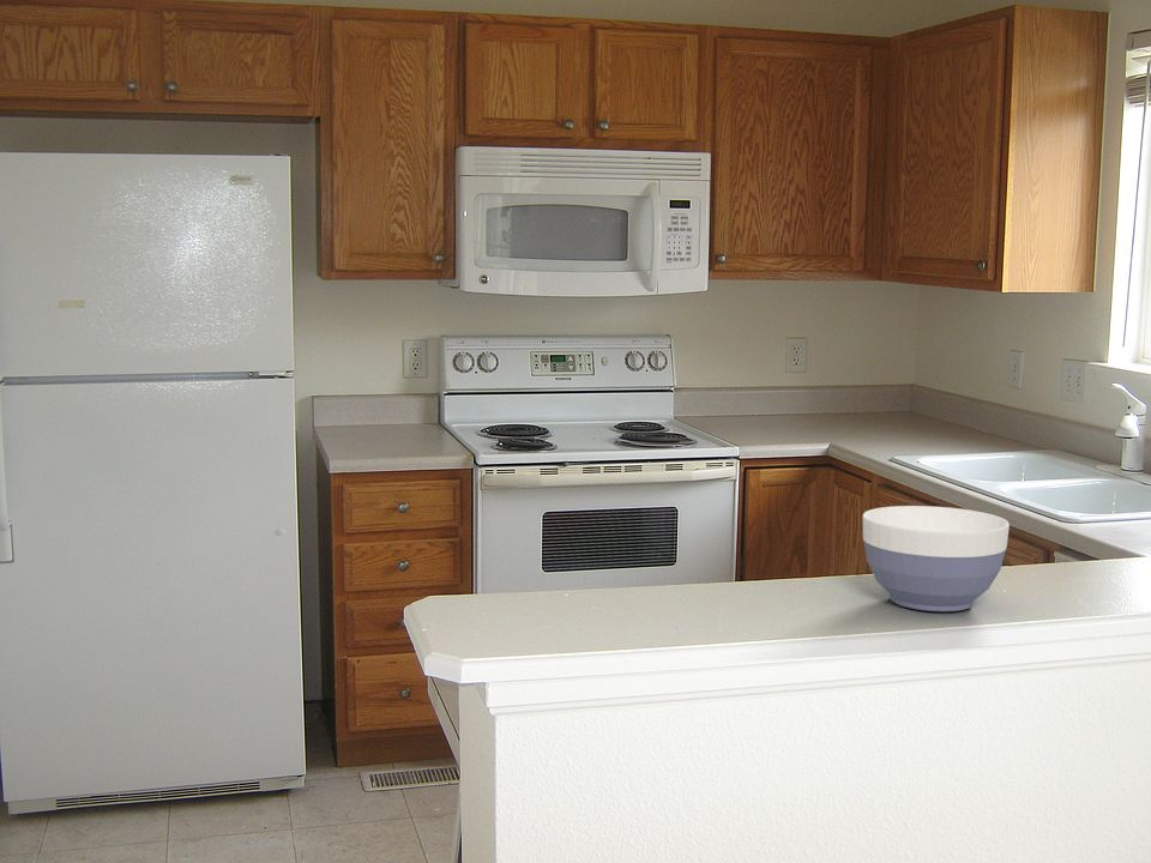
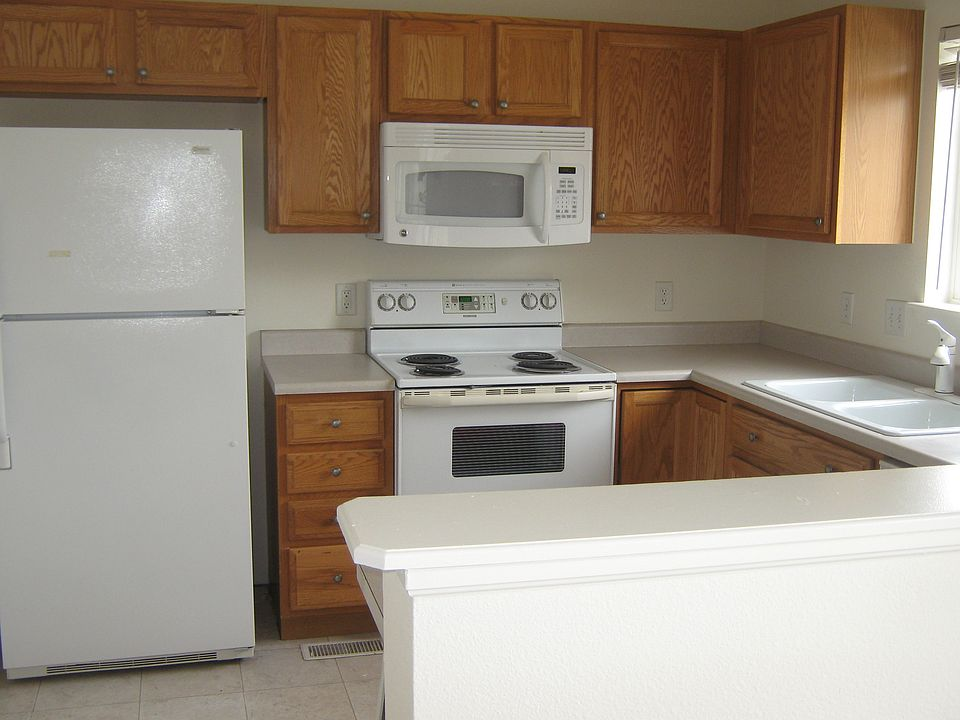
- bowl [862,505,1011,612]
